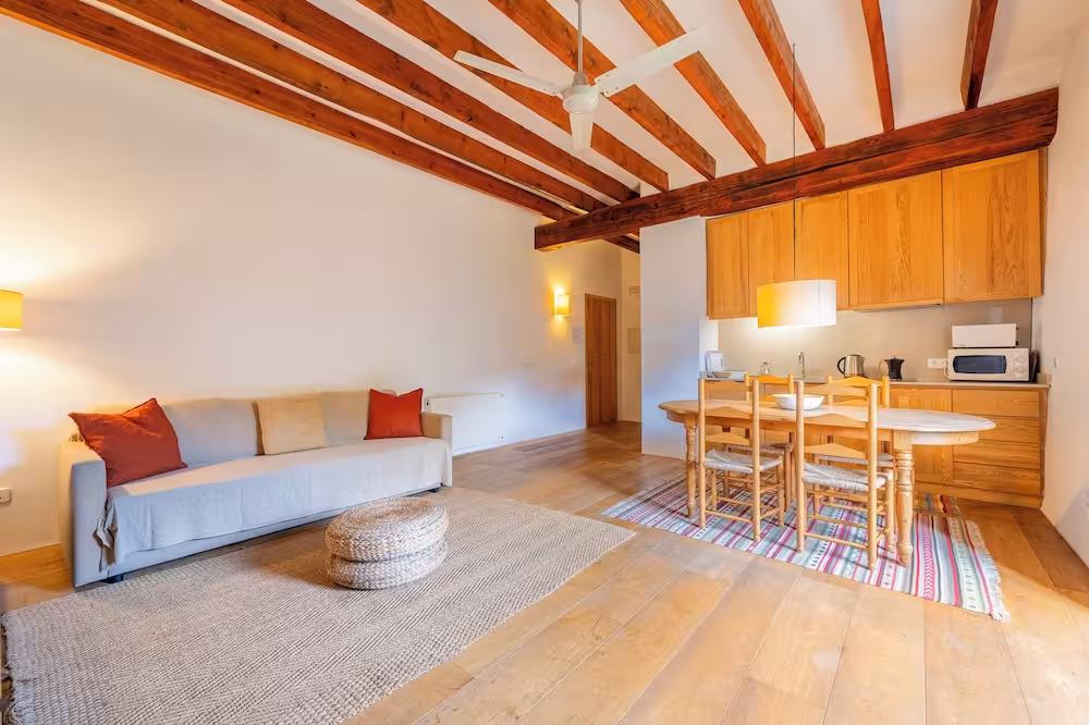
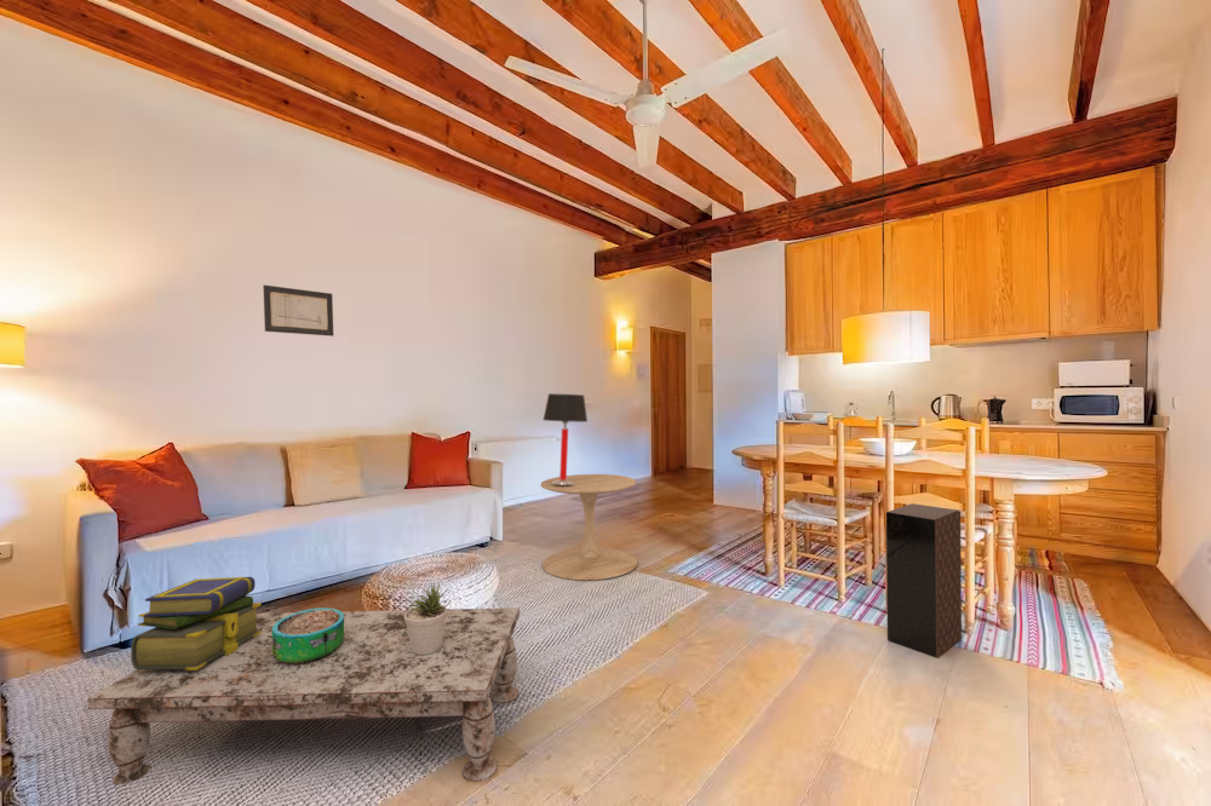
+ side table [540,473,639,582]
+ decorative bowl [271,606,344,664]
+ wall art [262,284,334,338]
+ table lamp [543,392,589,485]
+ speaker [885,502,963,658]
+ coffee table [87,606,521,787]
+ stack of books [130,576,262,670]
+ potted plant [404,580,453,655]
